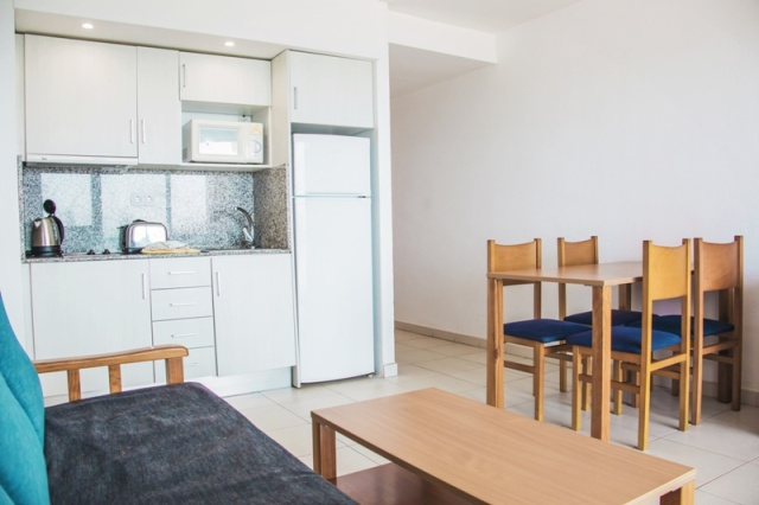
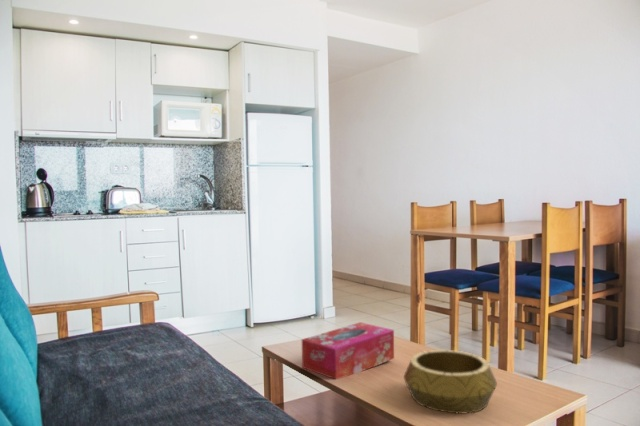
+ decorative bowl [403,349,498,414]
+ tissue box [301,321,395,380]
